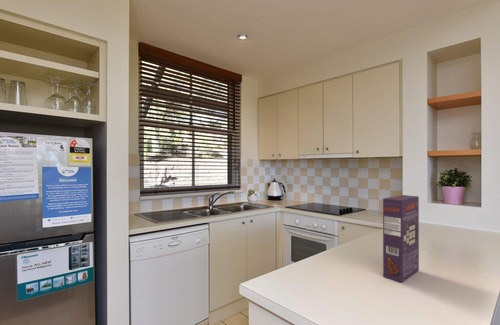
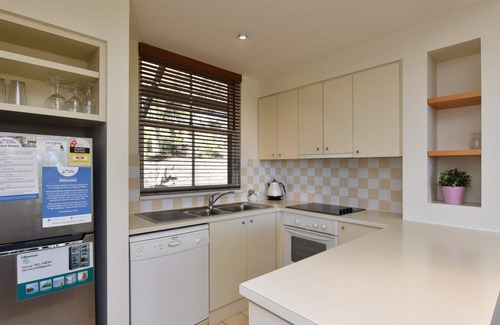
- cereal box [382,194,420,284]
